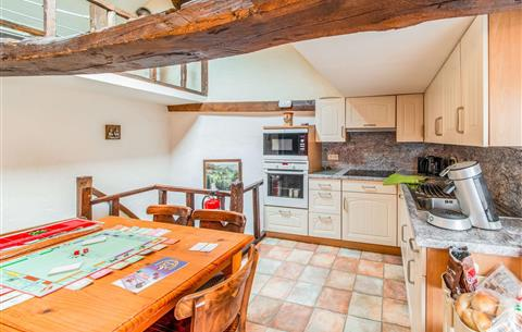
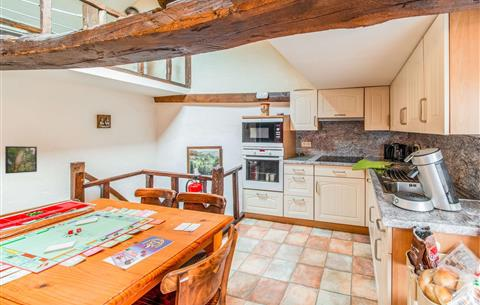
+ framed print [4,145,38,175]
